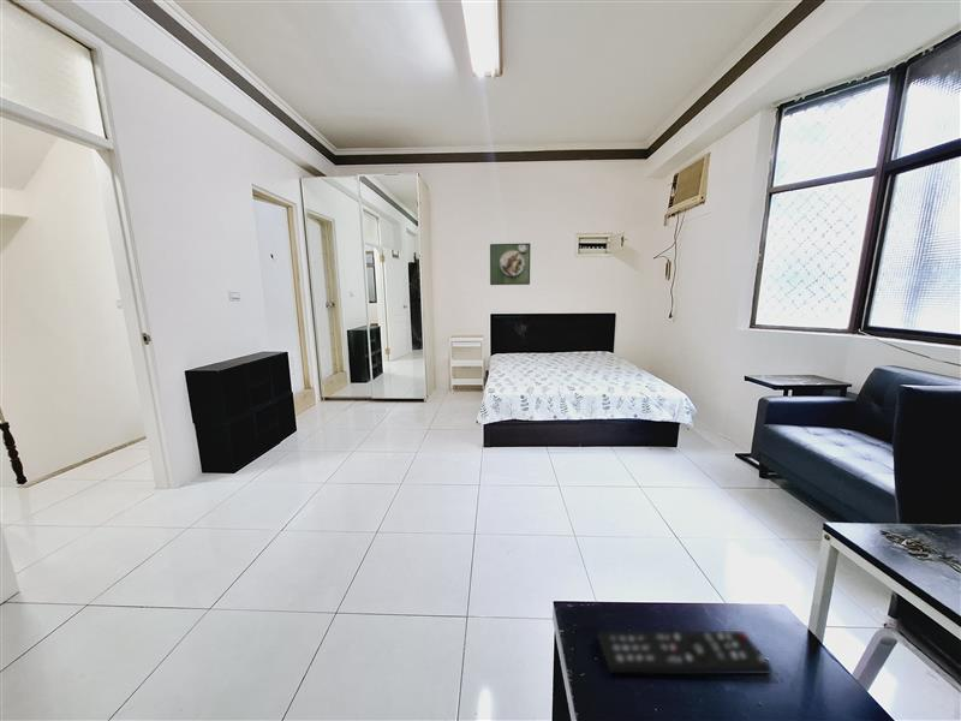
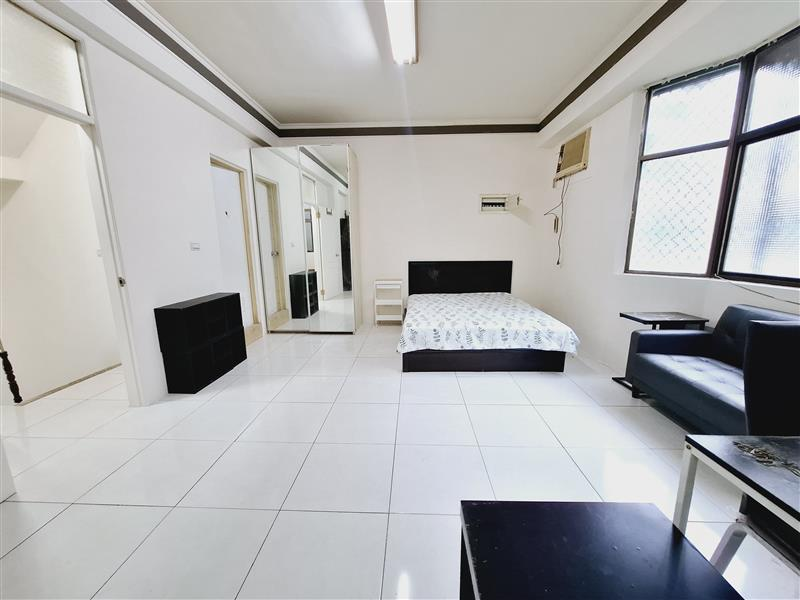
- remote control [597,630,774,675]
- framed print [489,243,531,286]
